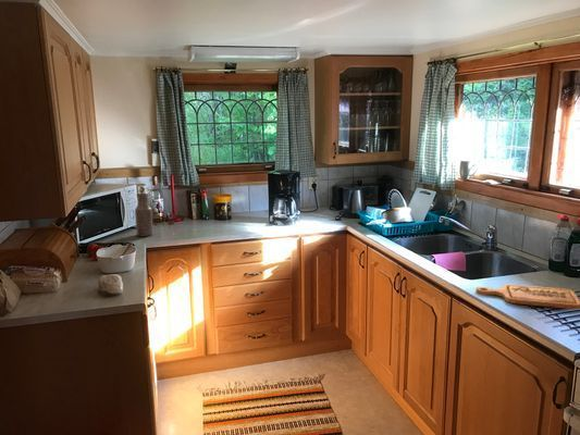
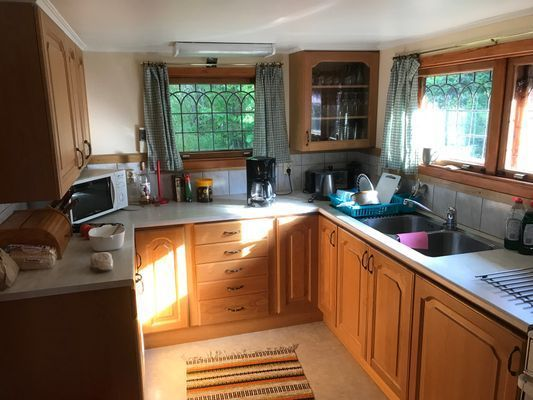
- cutting board [474,283,580,310]
- bottle [134,192,153,237]
